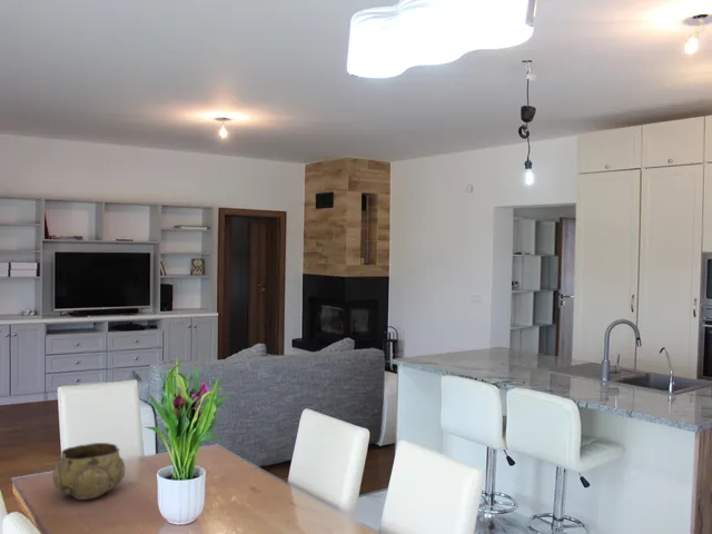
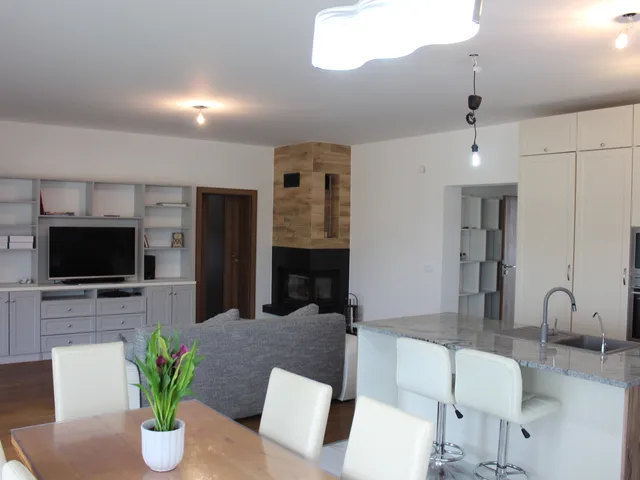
- decorative bowl [52,442,126,501]
